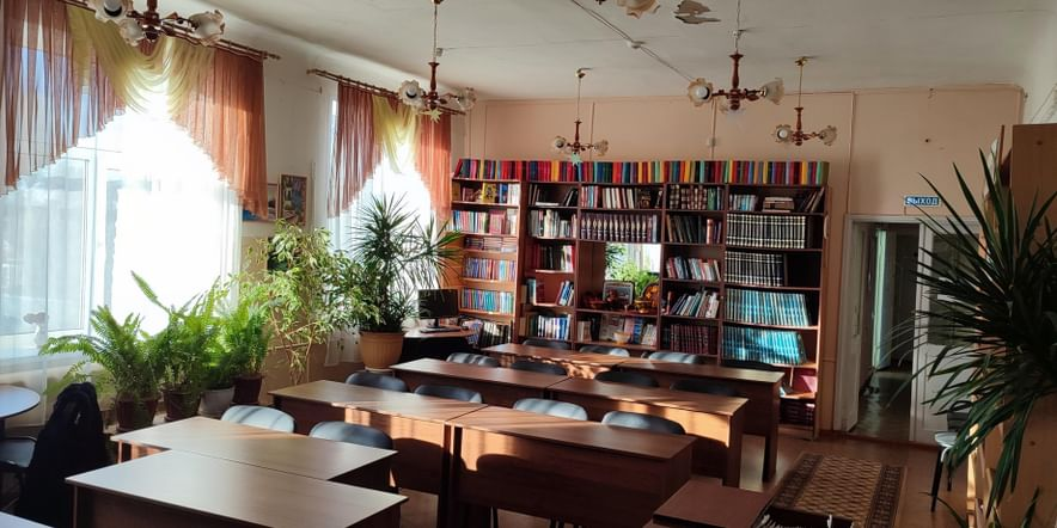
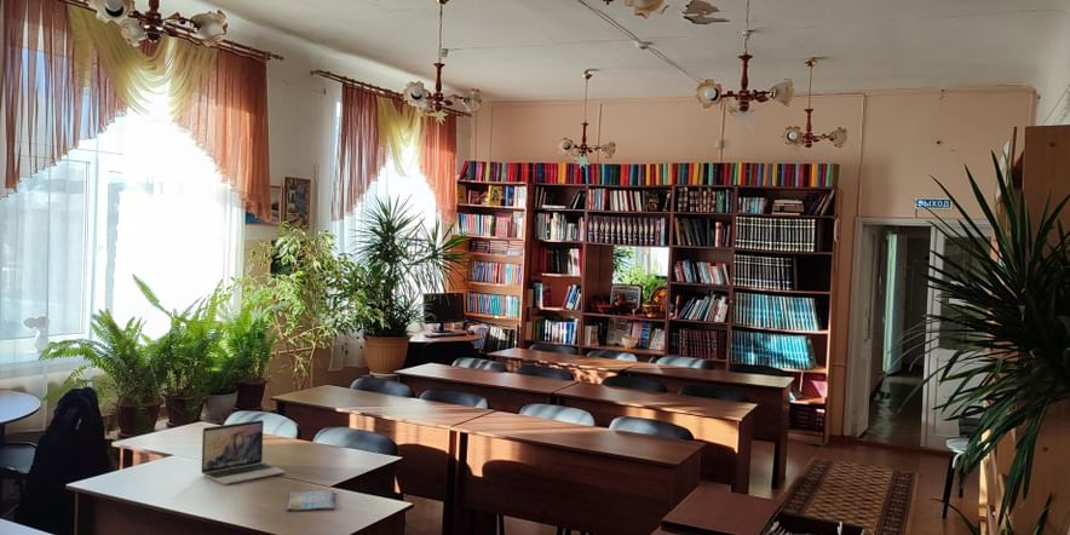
+ book [286,489,336,512]
+ laptop [200,419,287,485]
